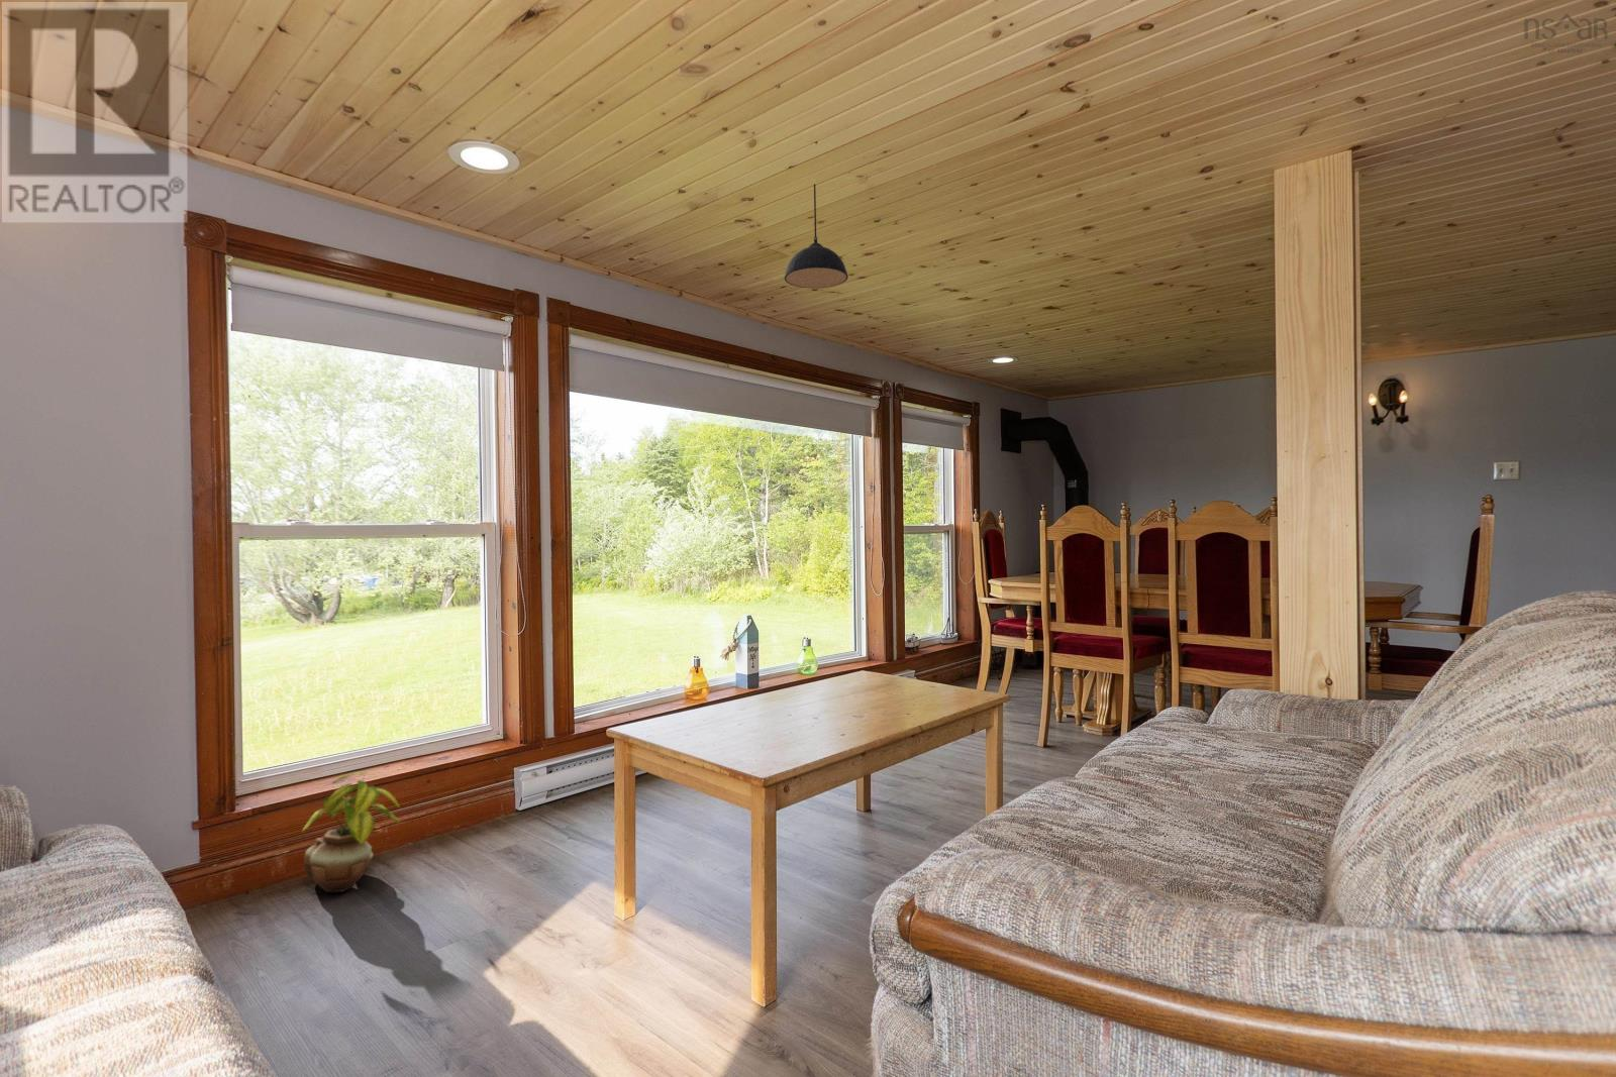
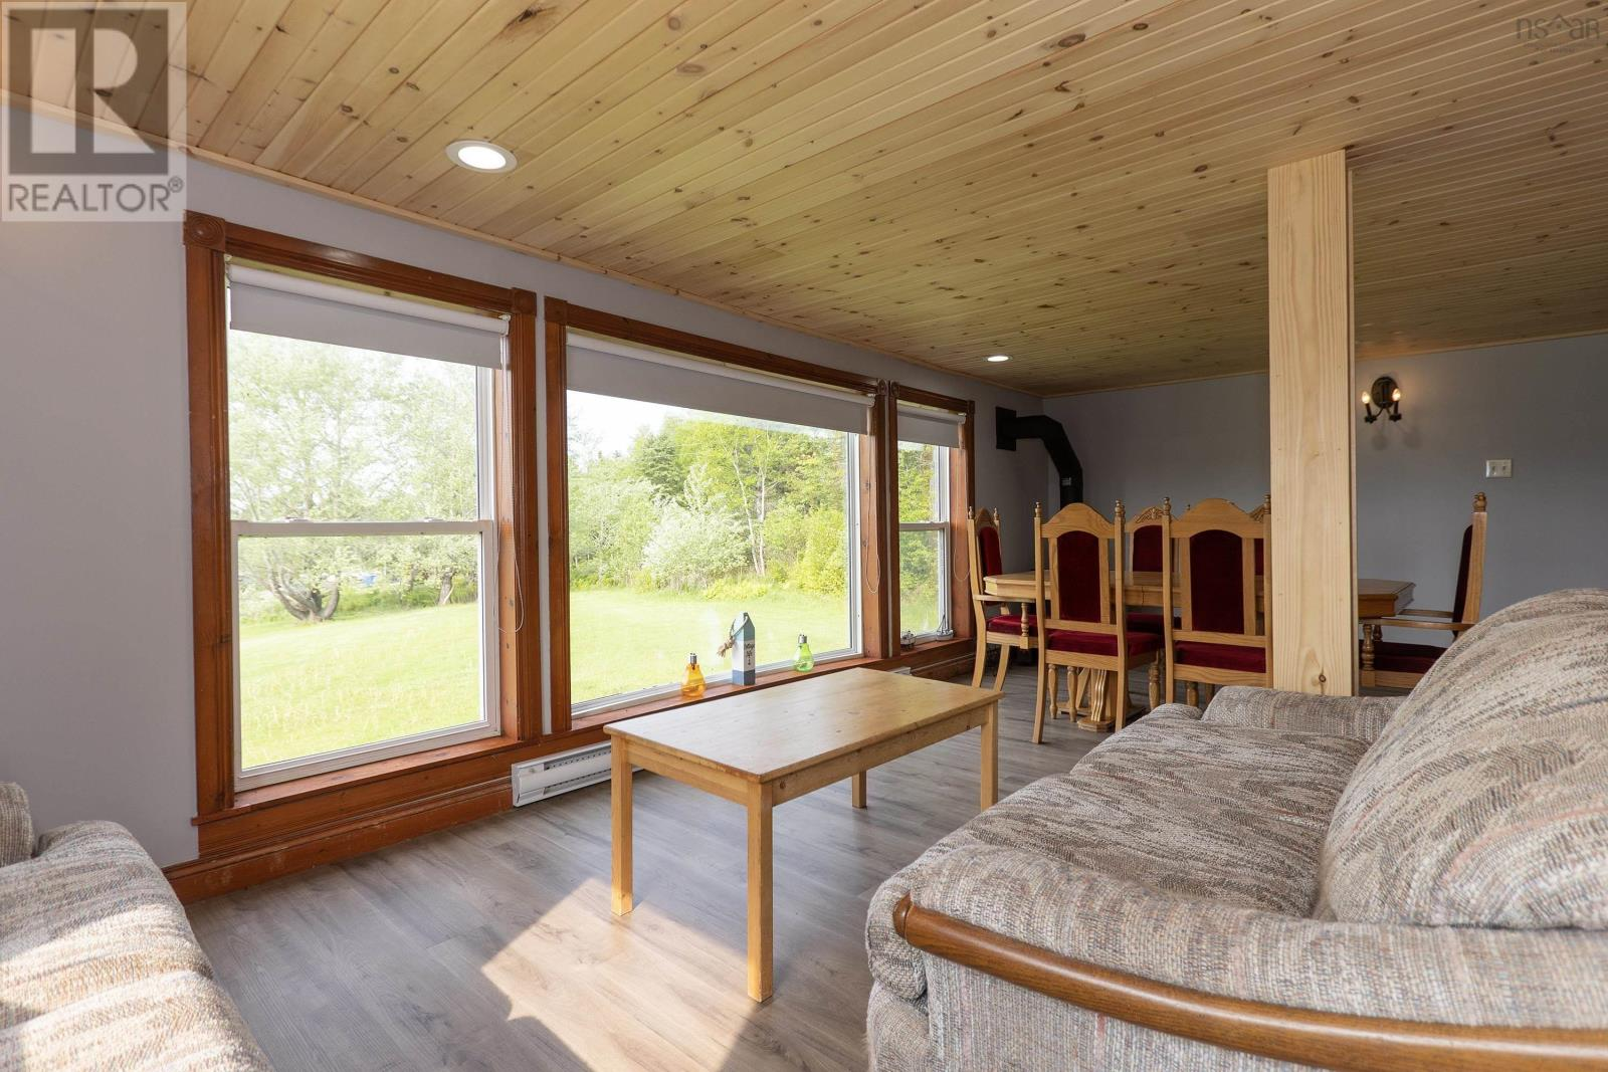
- pendant light [784,183,849,288]
- potted plant [301,772,400,893]
